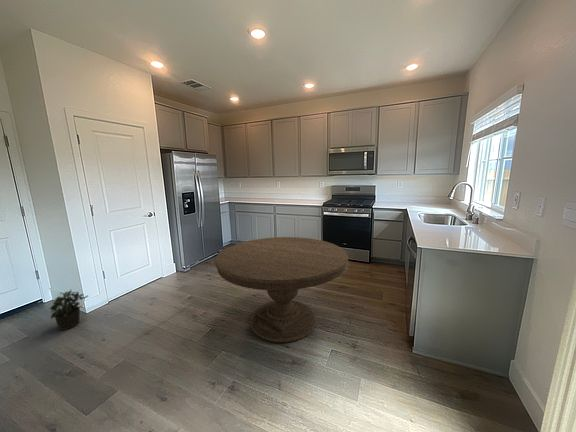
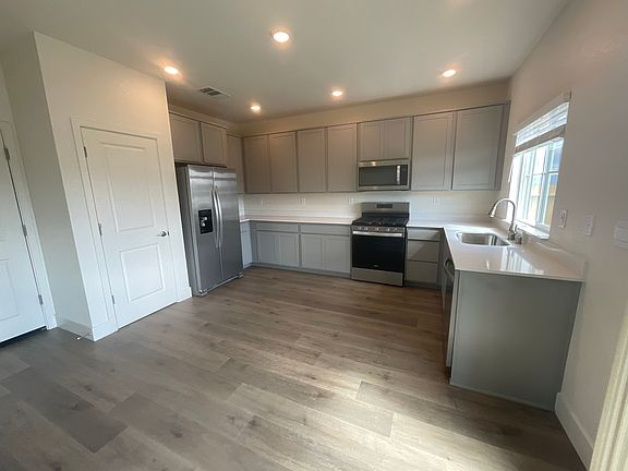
- dining table [214,236,349,343]
- potted plant [49,288,89,331]
